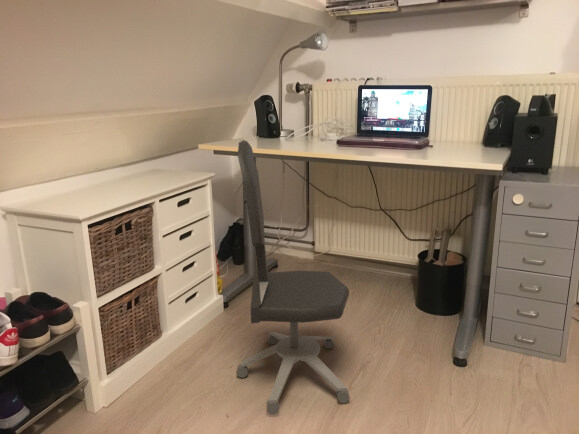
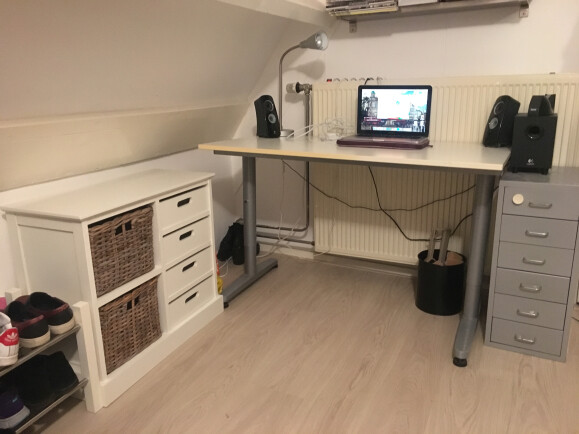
- office chair [236,139,351,416]
